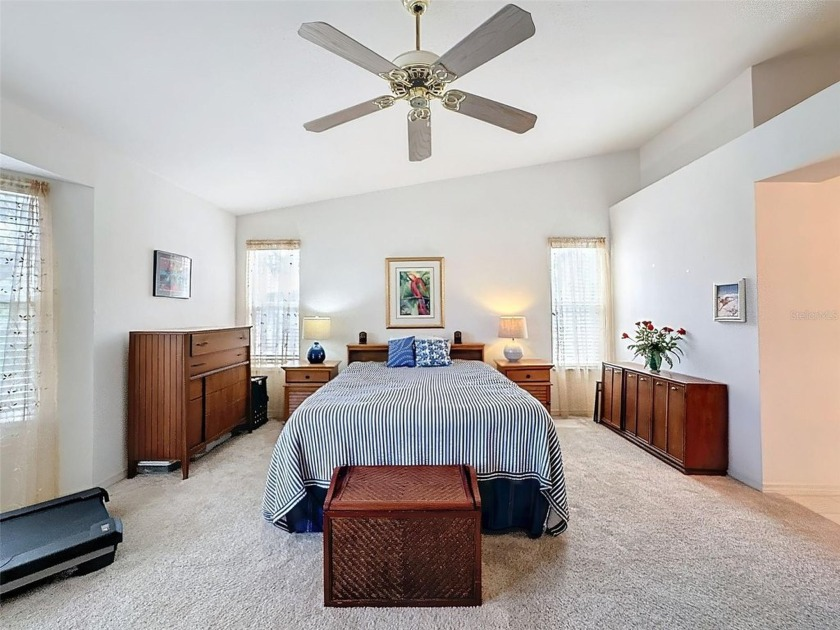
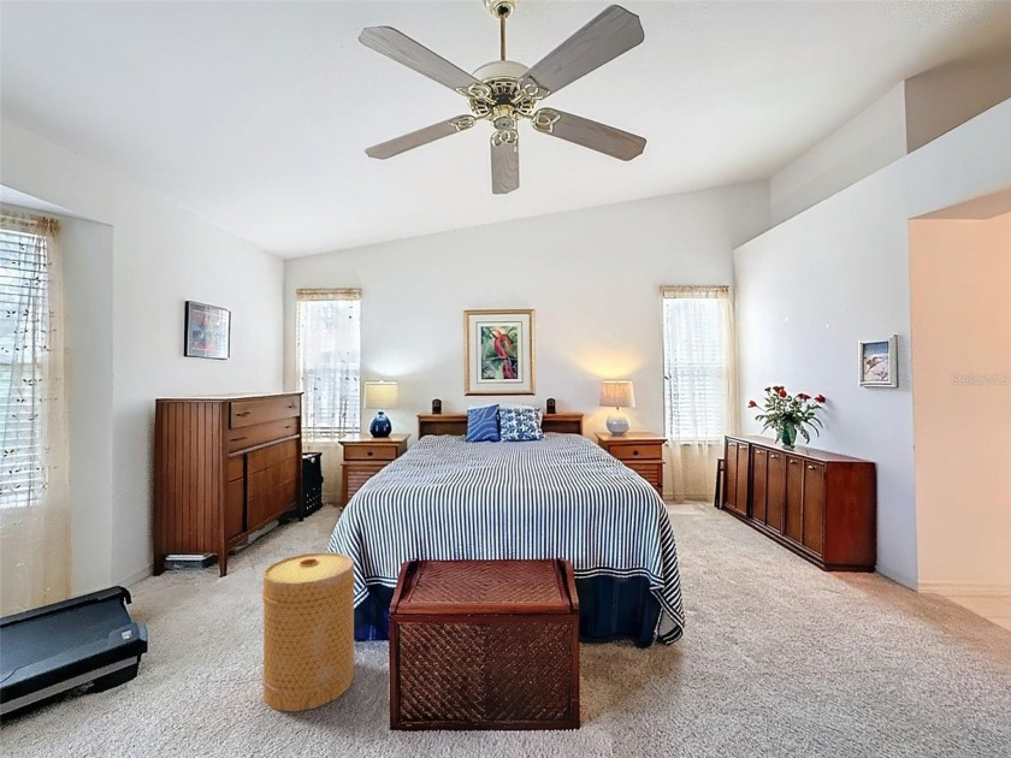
+ basket [261,551,356,713]
